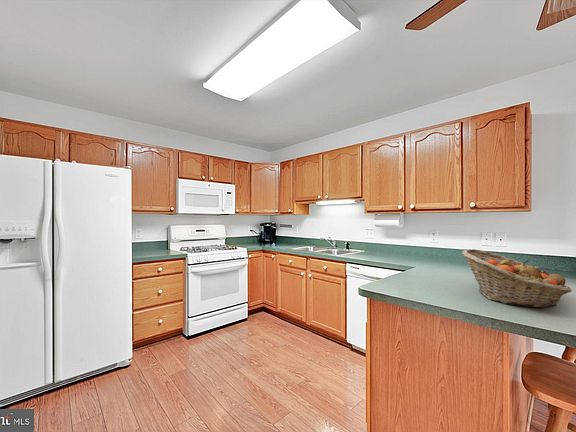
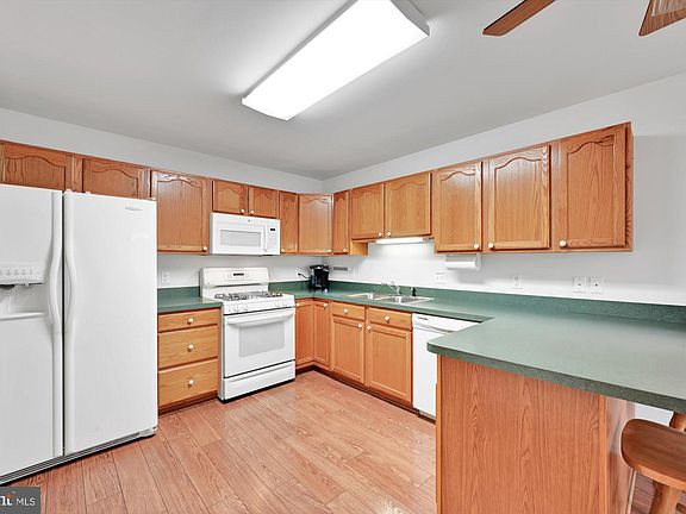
- fruit basket [461,248,573,309]
